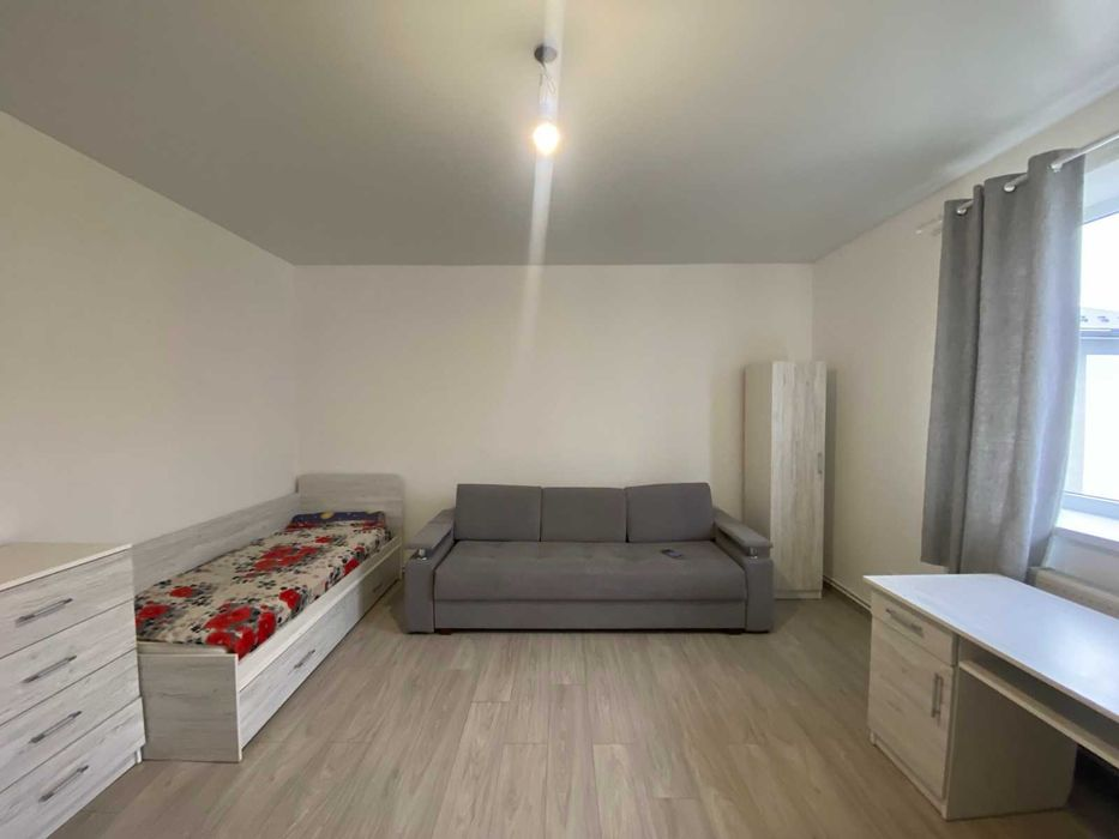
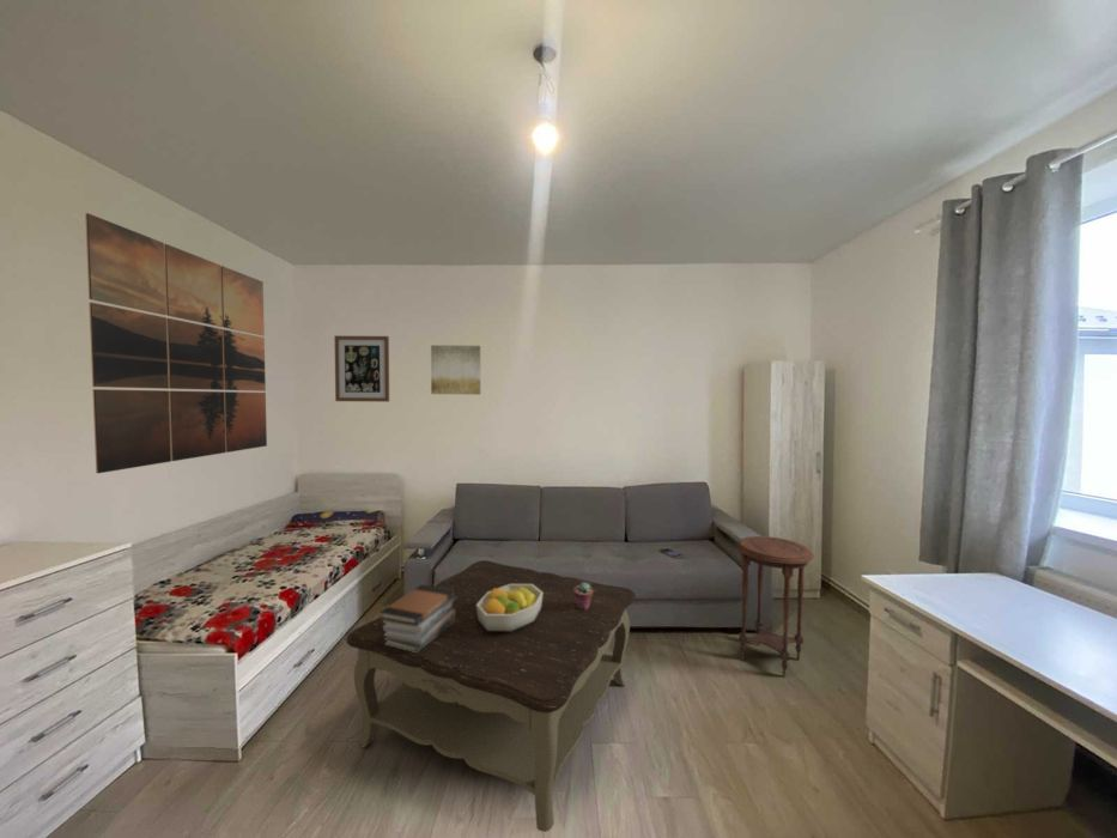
+ wall art [333,334,390,403]
+ wall art [430,344,481,396]
+ side table [735,535,815,679]
+ wall art [84,212,268,474]
+ coffee table [345,559,637,833]
+ potted succulent [573,582,593,611]
+ book stack [378,583,456,652]
+ fruit bowl [476,584,542,631]
